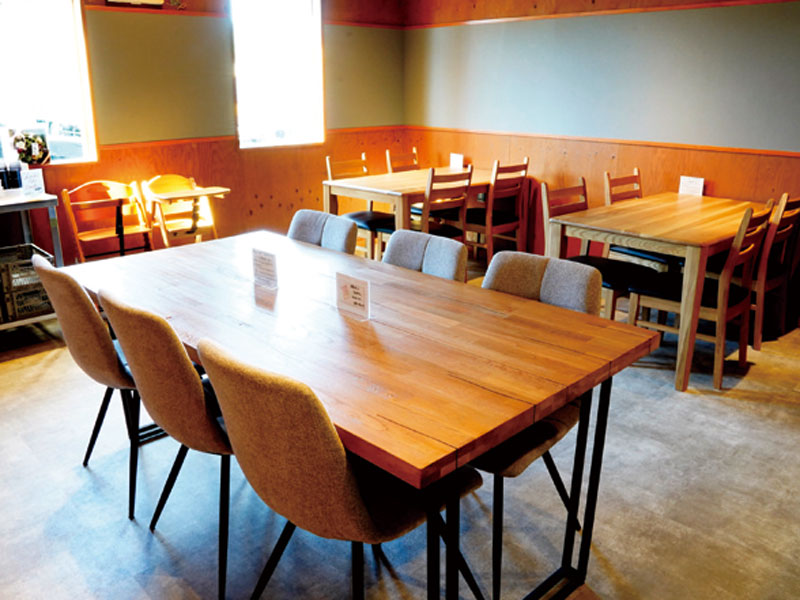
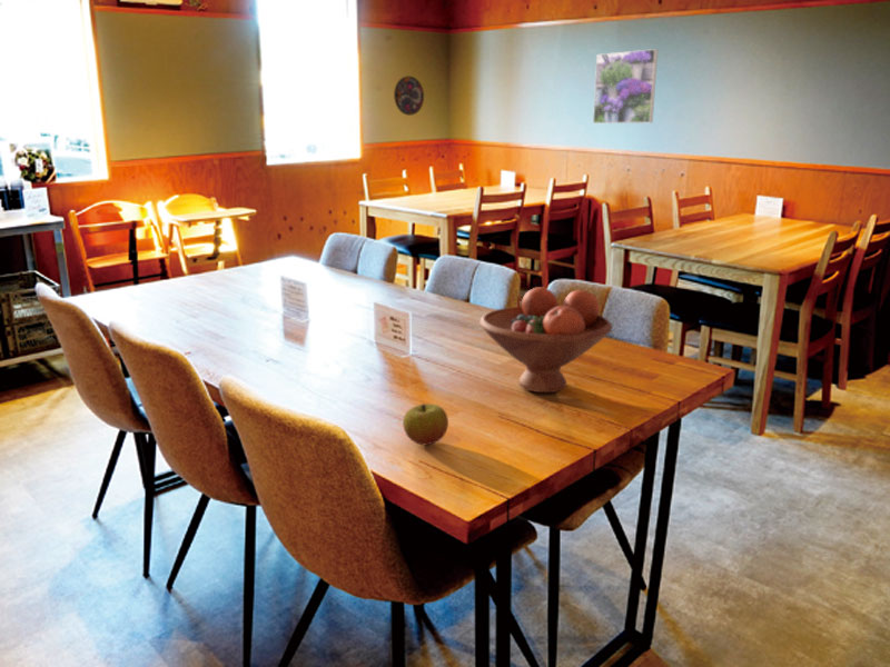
+ apple [402,402,449,446]
+ fruit bowl [478,286,613,394]
+ decorative plate [393,76,425,117]
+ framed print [592,48,659,125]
